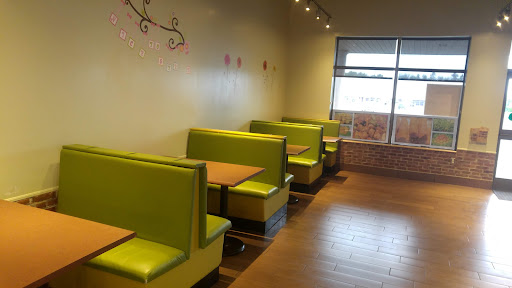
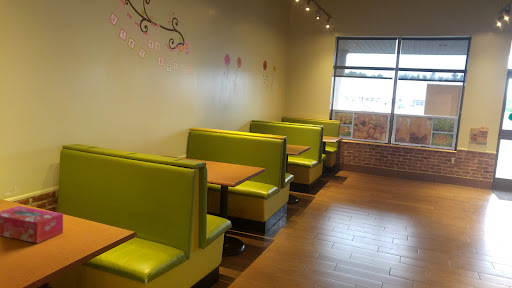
+ tissue box [0,205,64,244]
